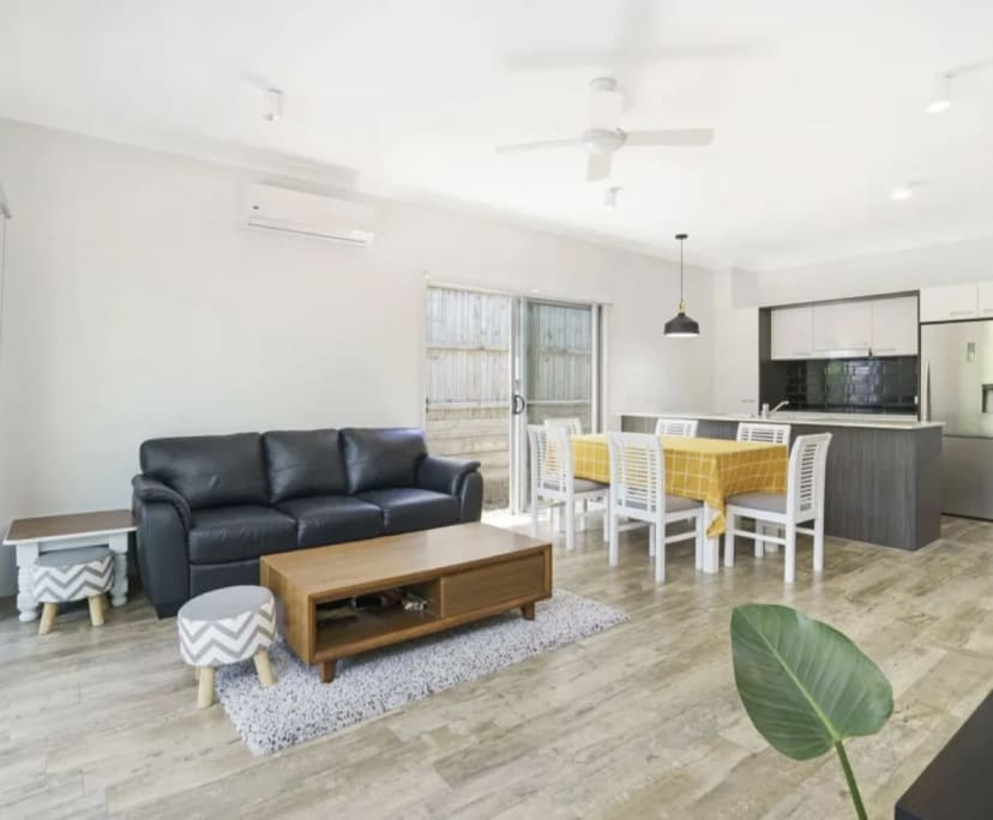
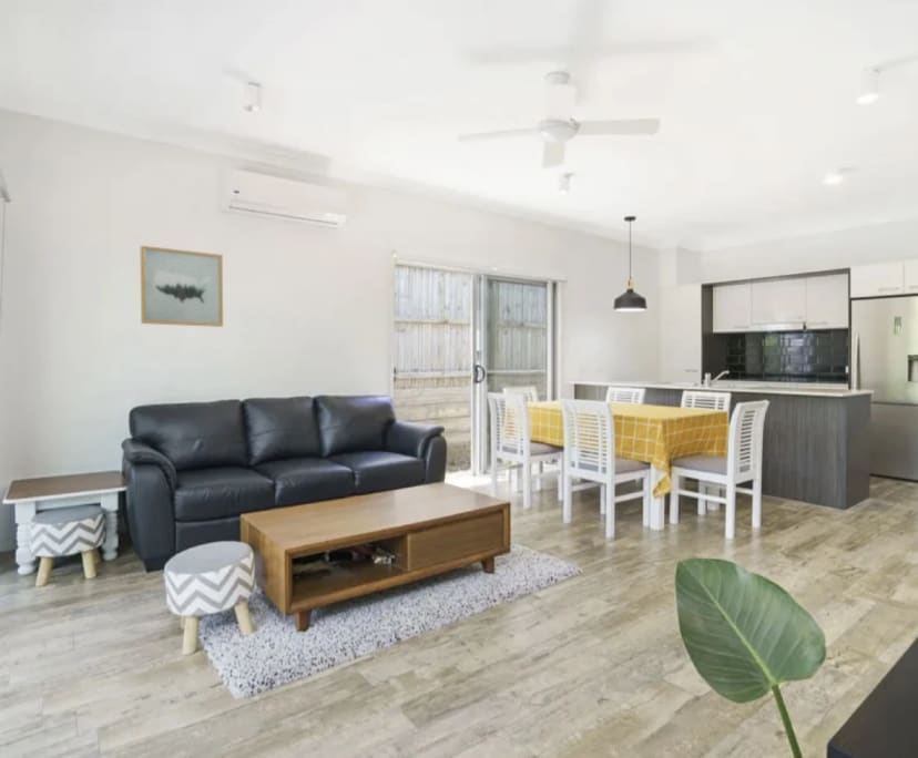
+ wall art [140,245,224,328]
